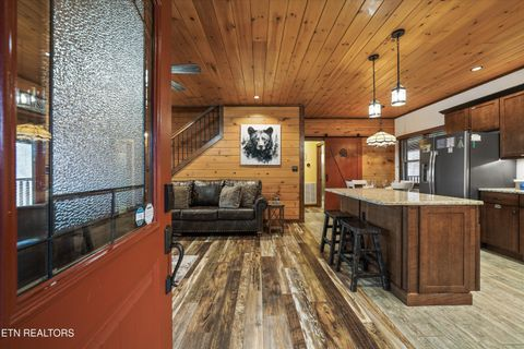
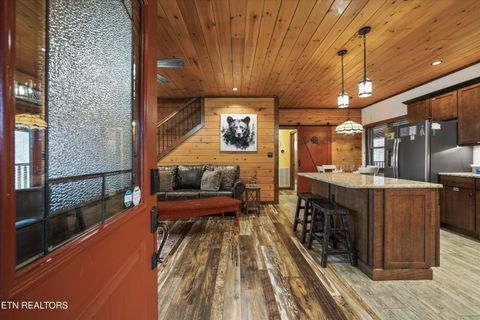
+ coffee table [157,195,243,234]
